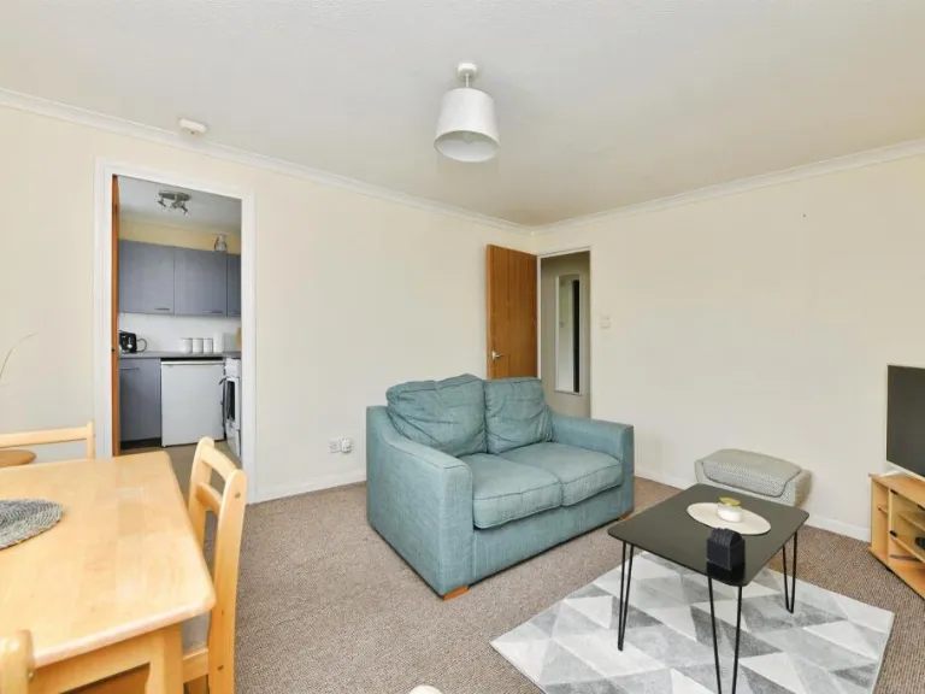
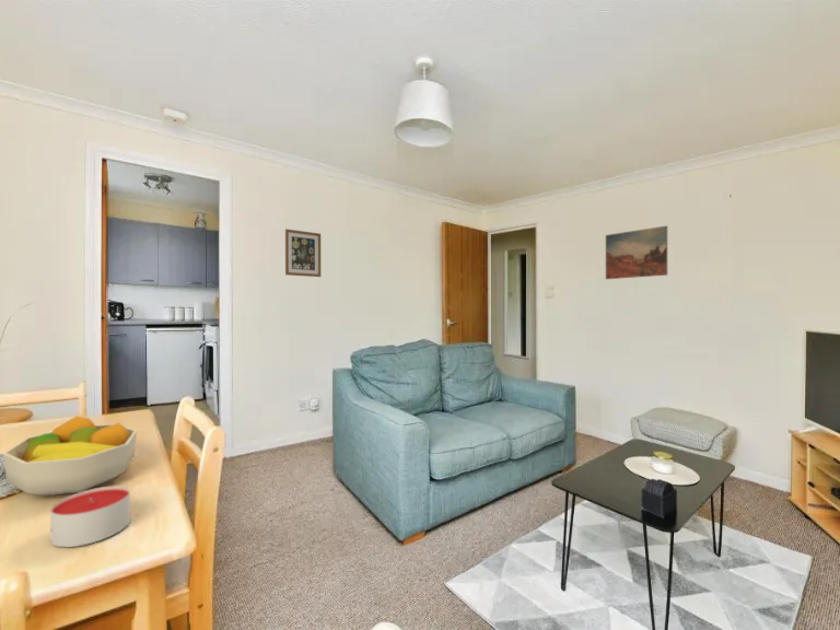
+ wall art [605,224,668,280]
+ wall art [284,228,322,278]
+ fruit bowl [1,415,138,497]
+ candle [49,485,131,548]
